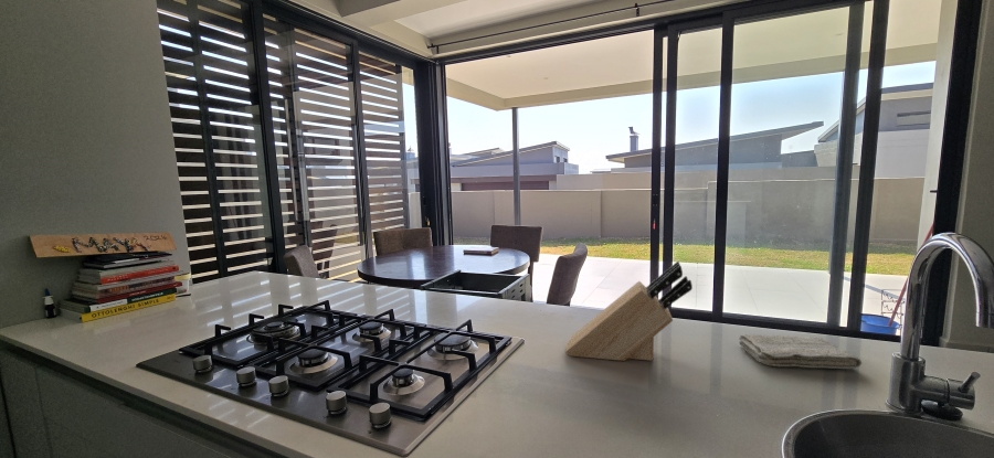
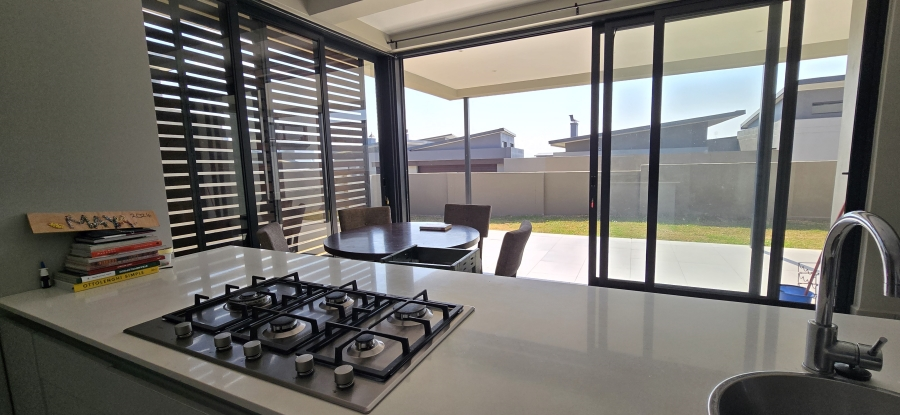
- washcloth [738,333,863,370]
- knife block [564,260,694,362]
